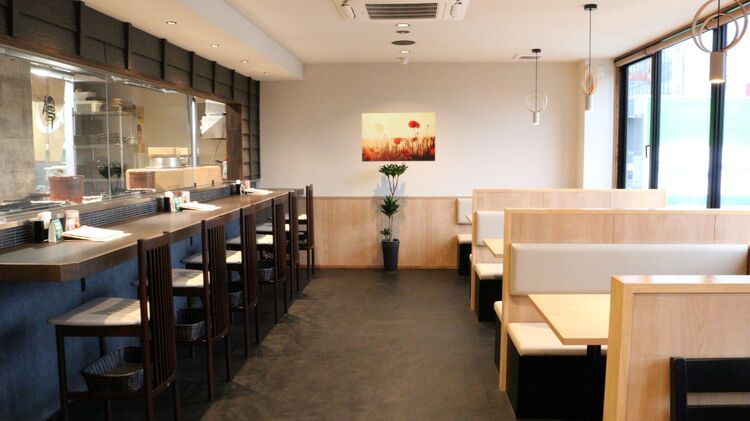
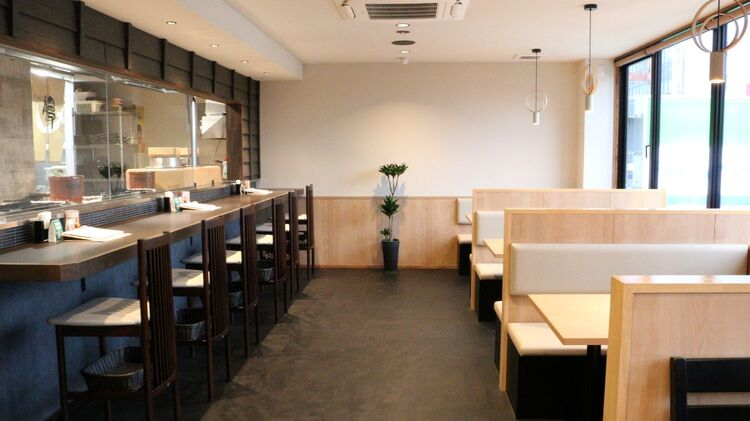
- wall art [361,112,436,163]
